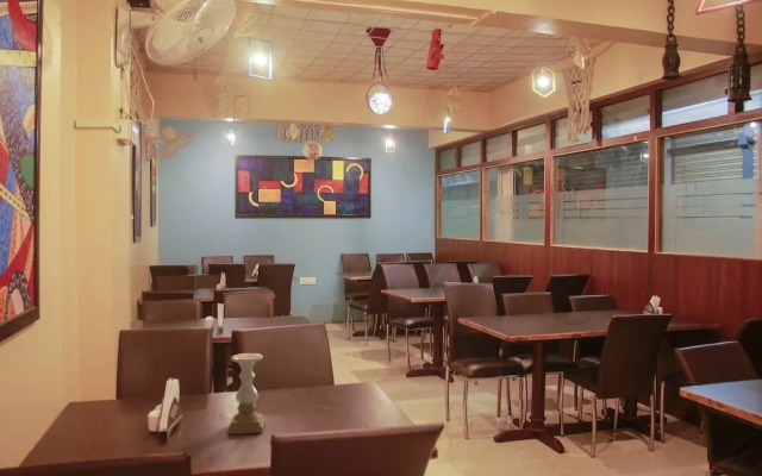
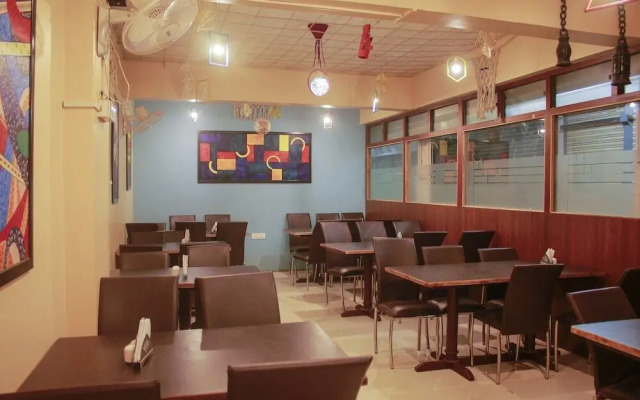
- candle holder [227,352,267,436]
